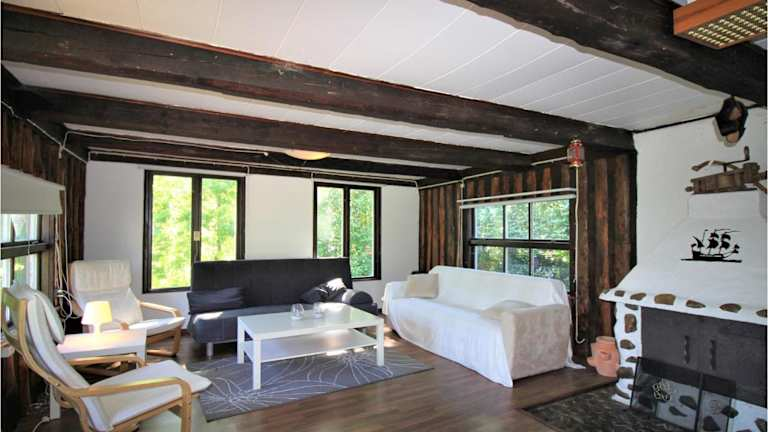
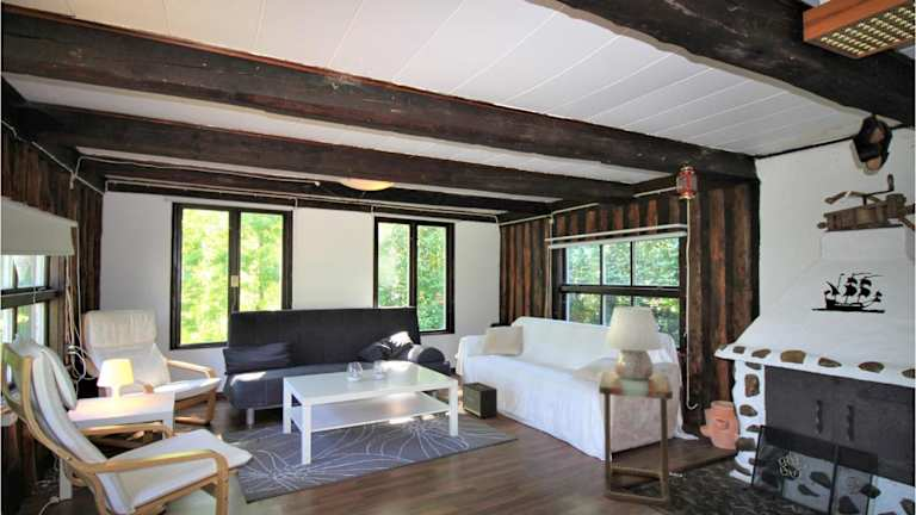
+ speaker [462,381,499,420]
+ side table [598,371,682,508]
+ table lamp [604,305,664,380]
